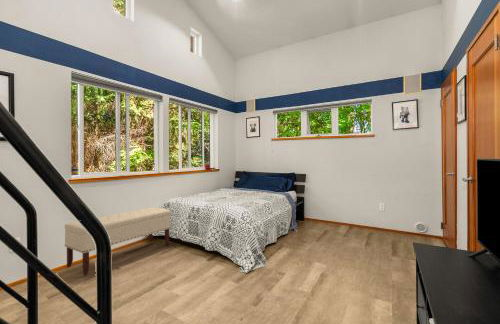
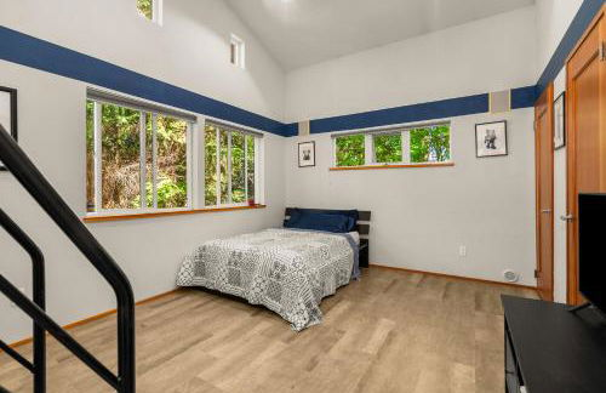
- bench [64,206,172,276]
